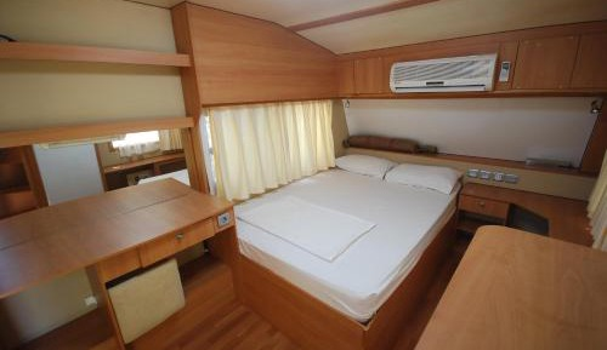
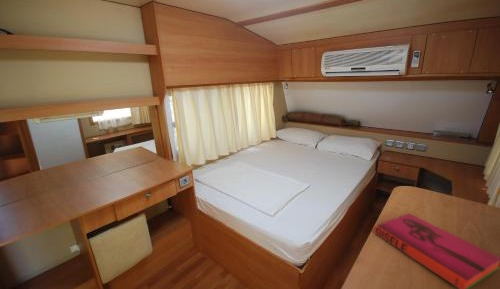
+ hardback book [373,212,500,289]
